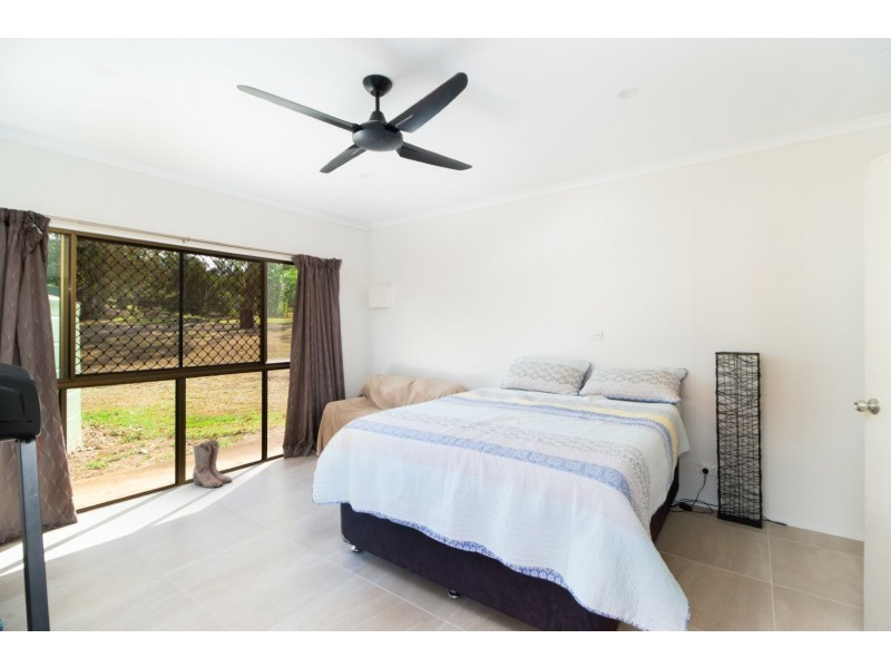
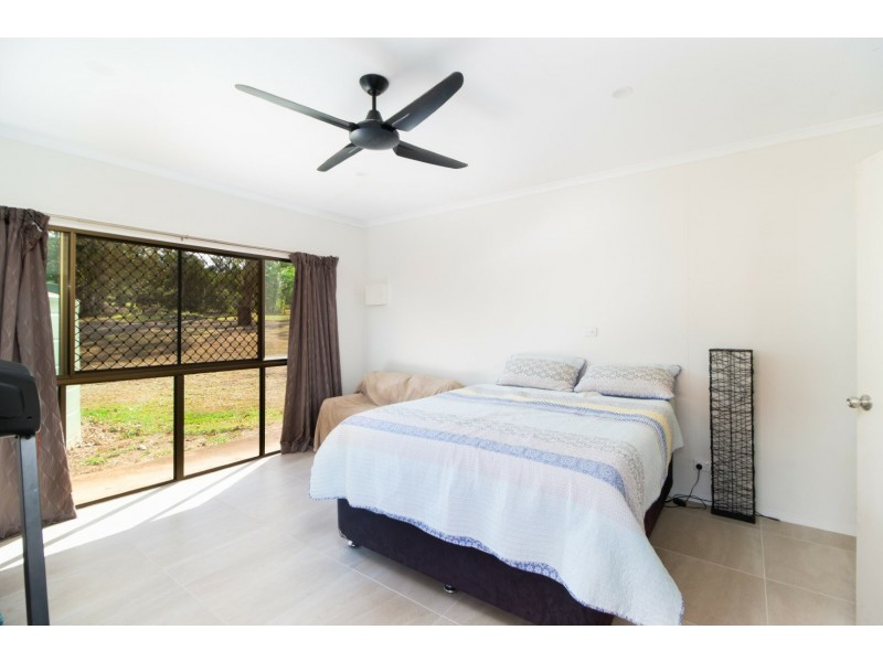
- boots [192,438,233,489]
